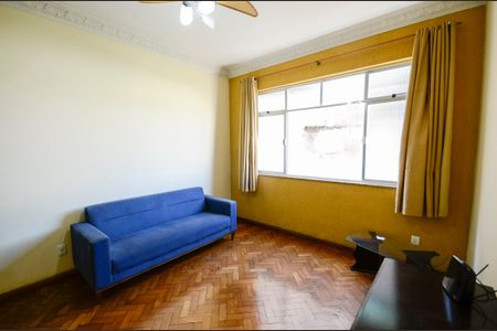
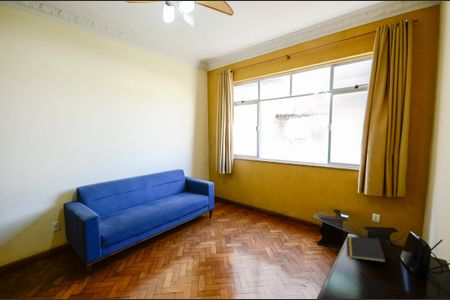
+ notepad [346,236,387,263]
